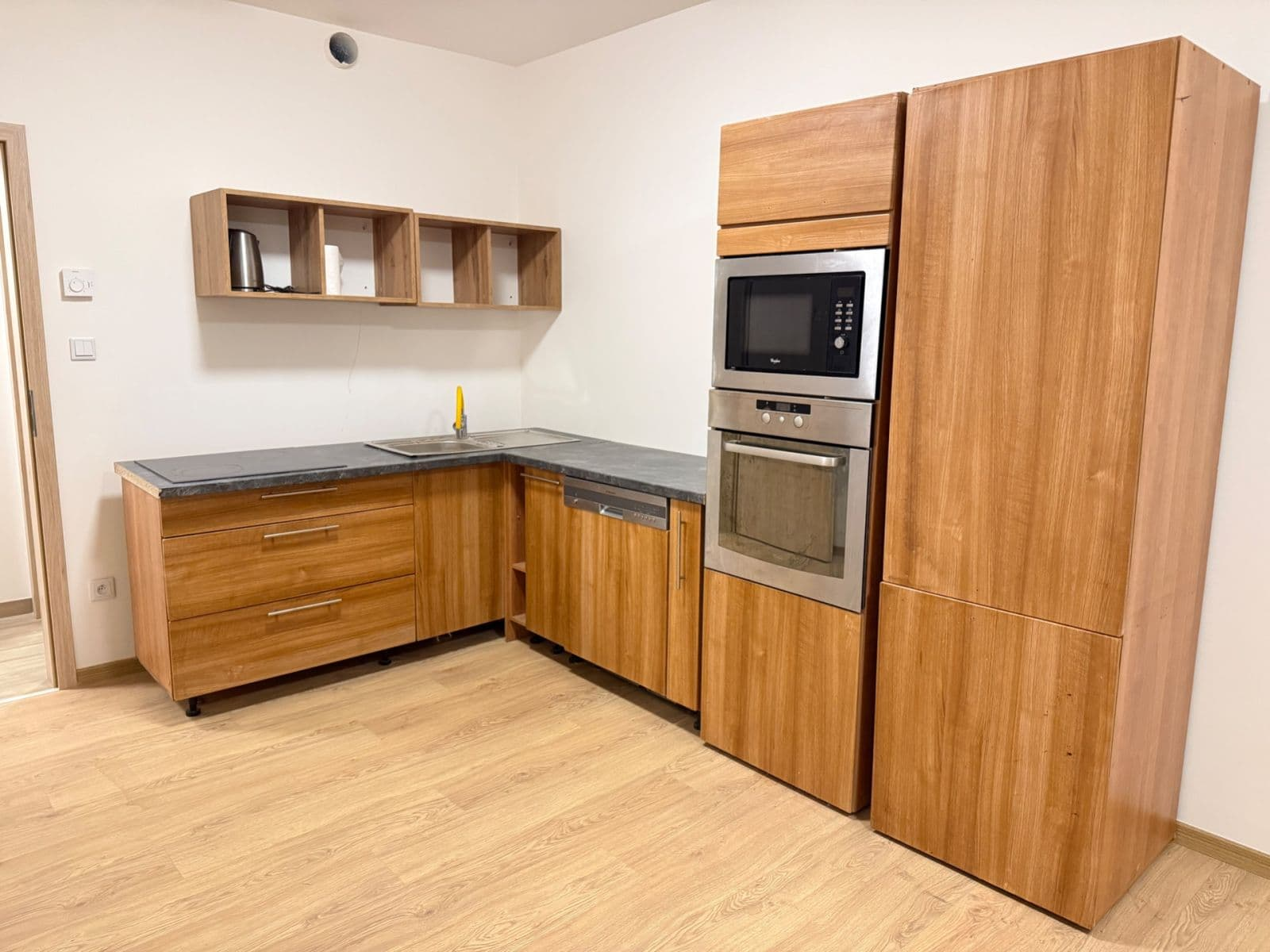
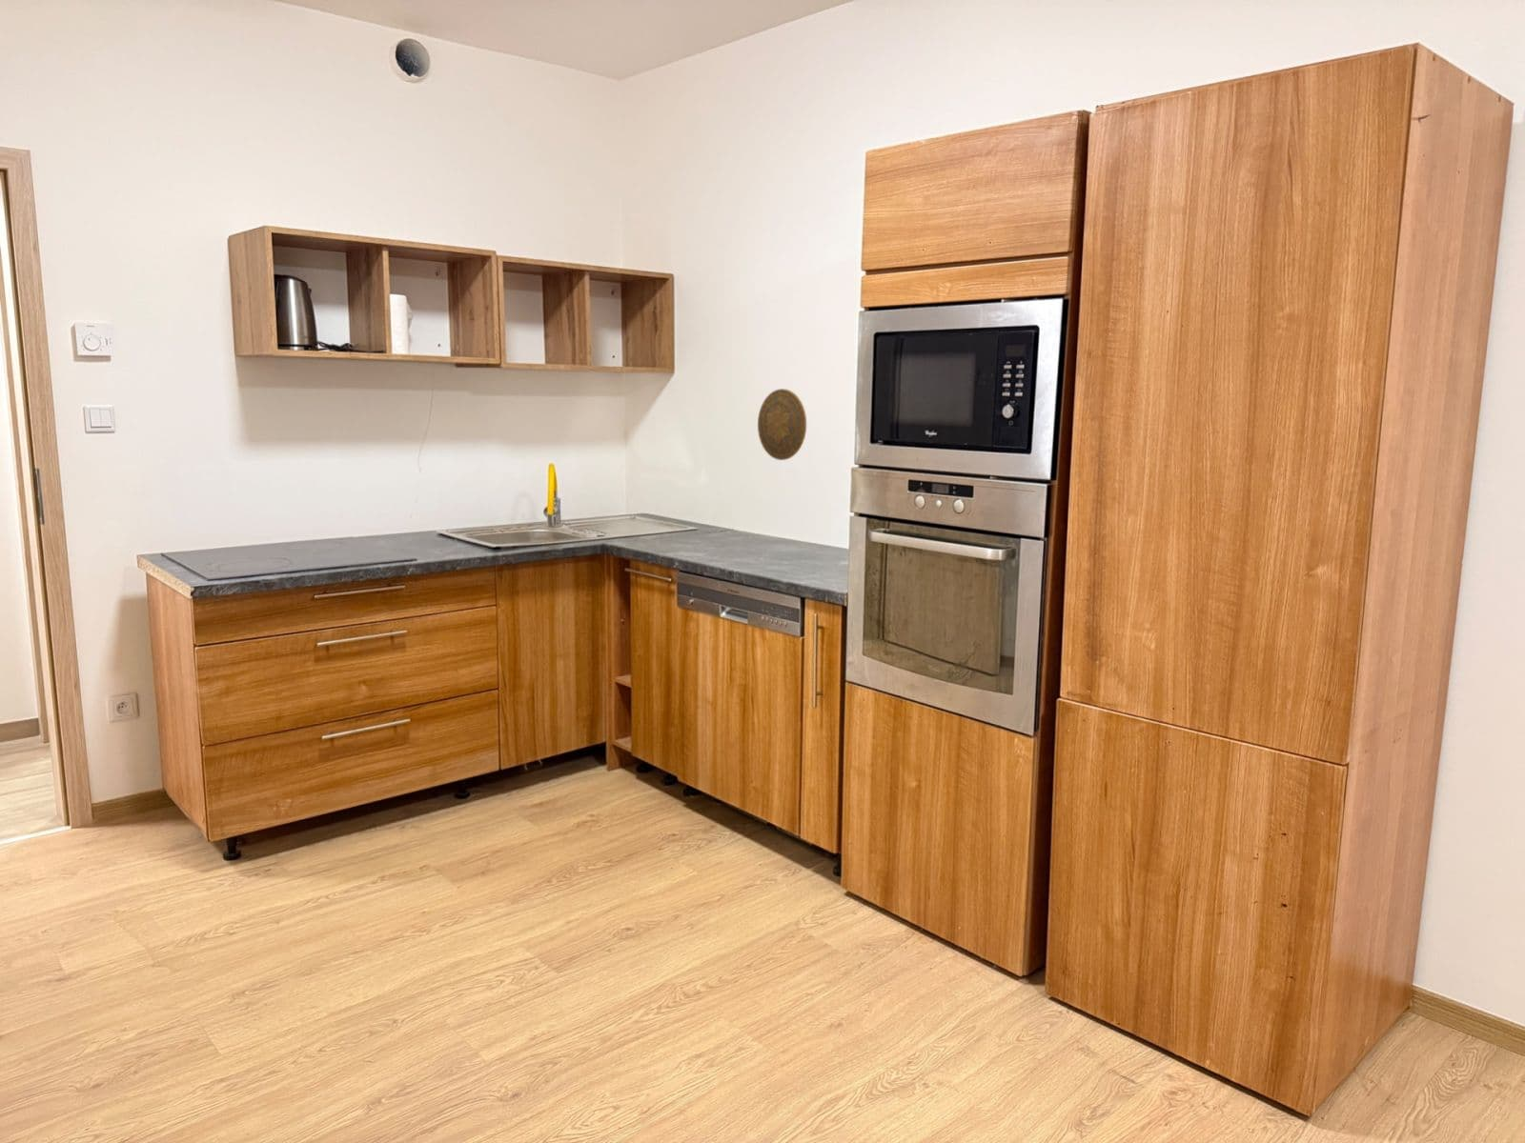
+ decorative plate [756,388,807,461]
